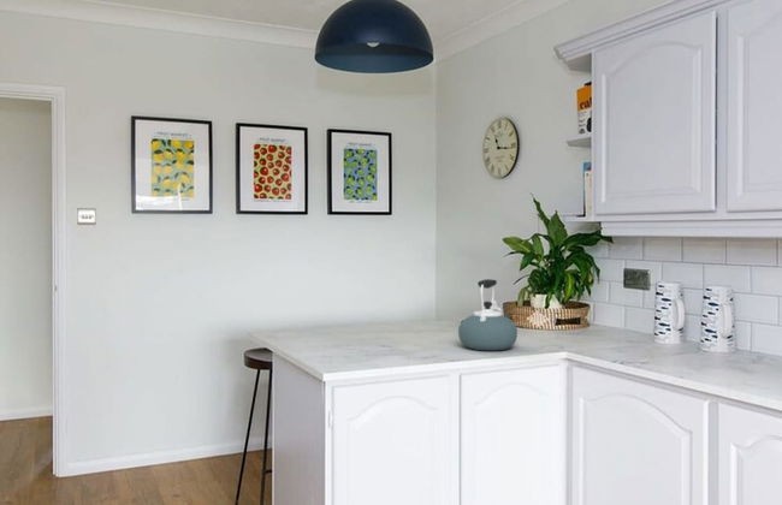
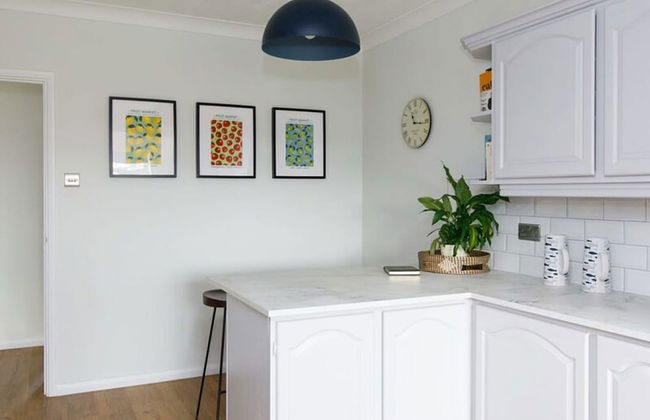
- kettle [457,278,519,351]
